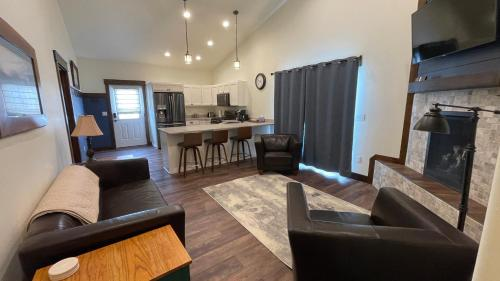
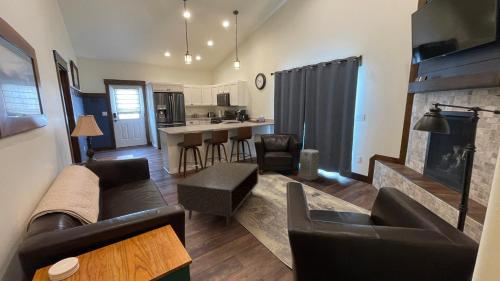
+ fan [297,148,320,182]
+ coffee table [176,161,259,227]
